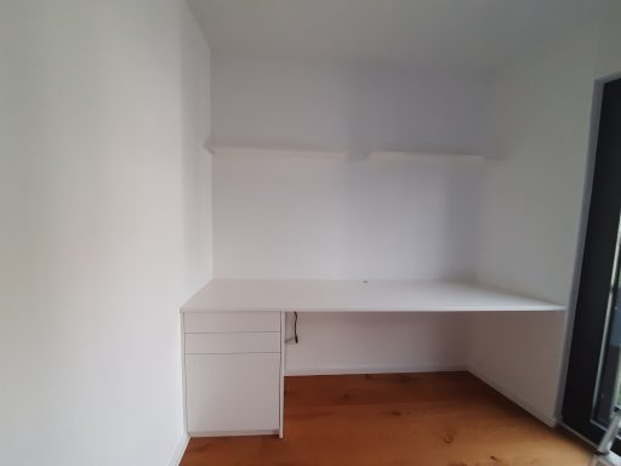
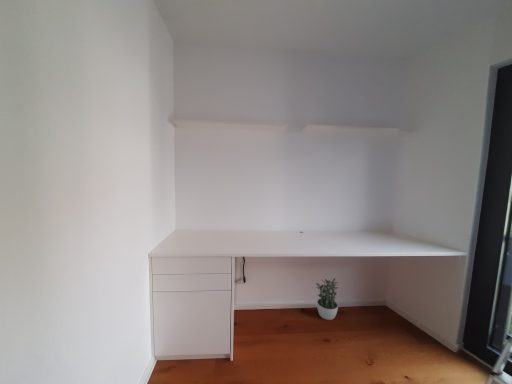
+ potted plant [314,277,339,321]
